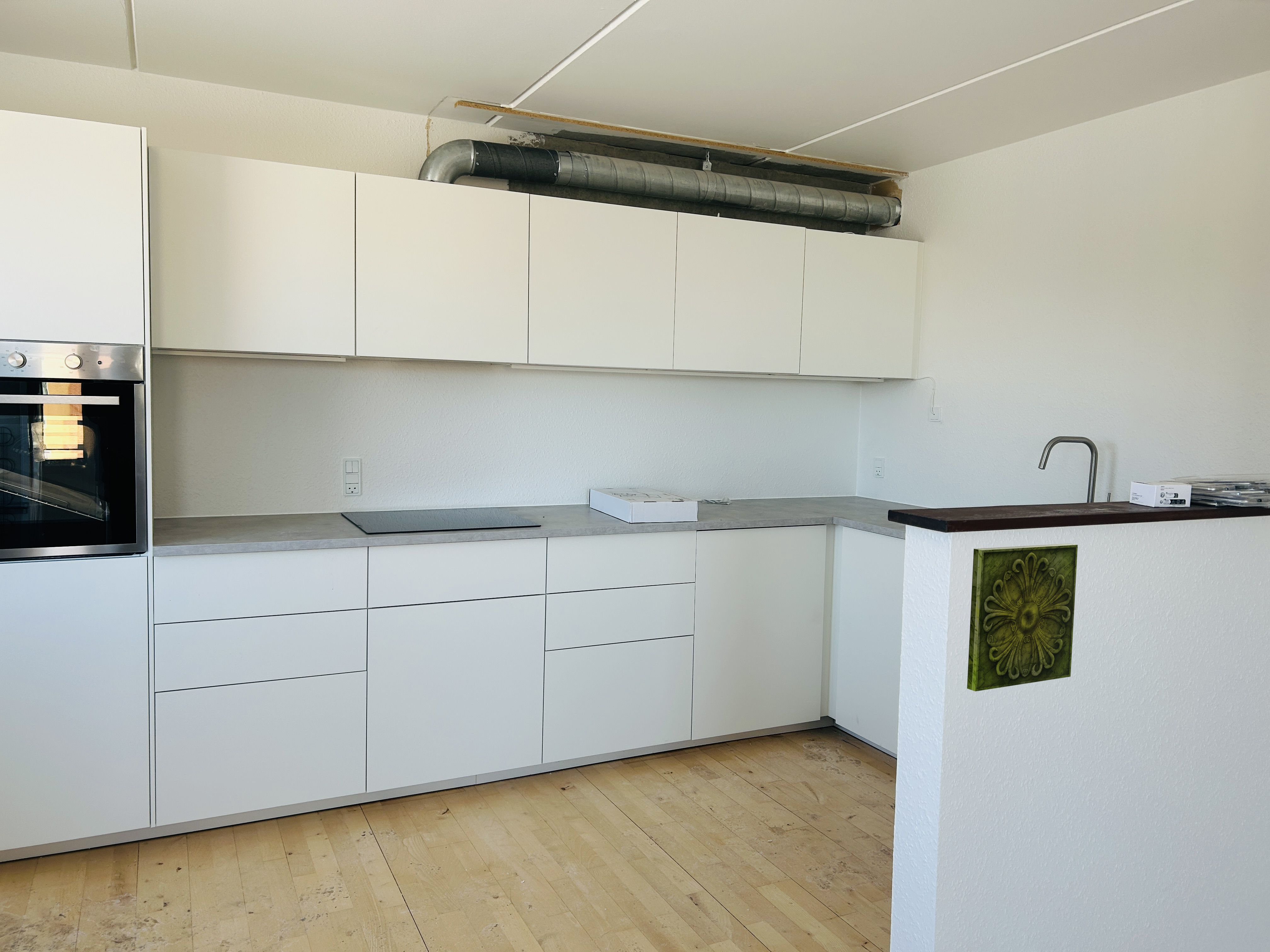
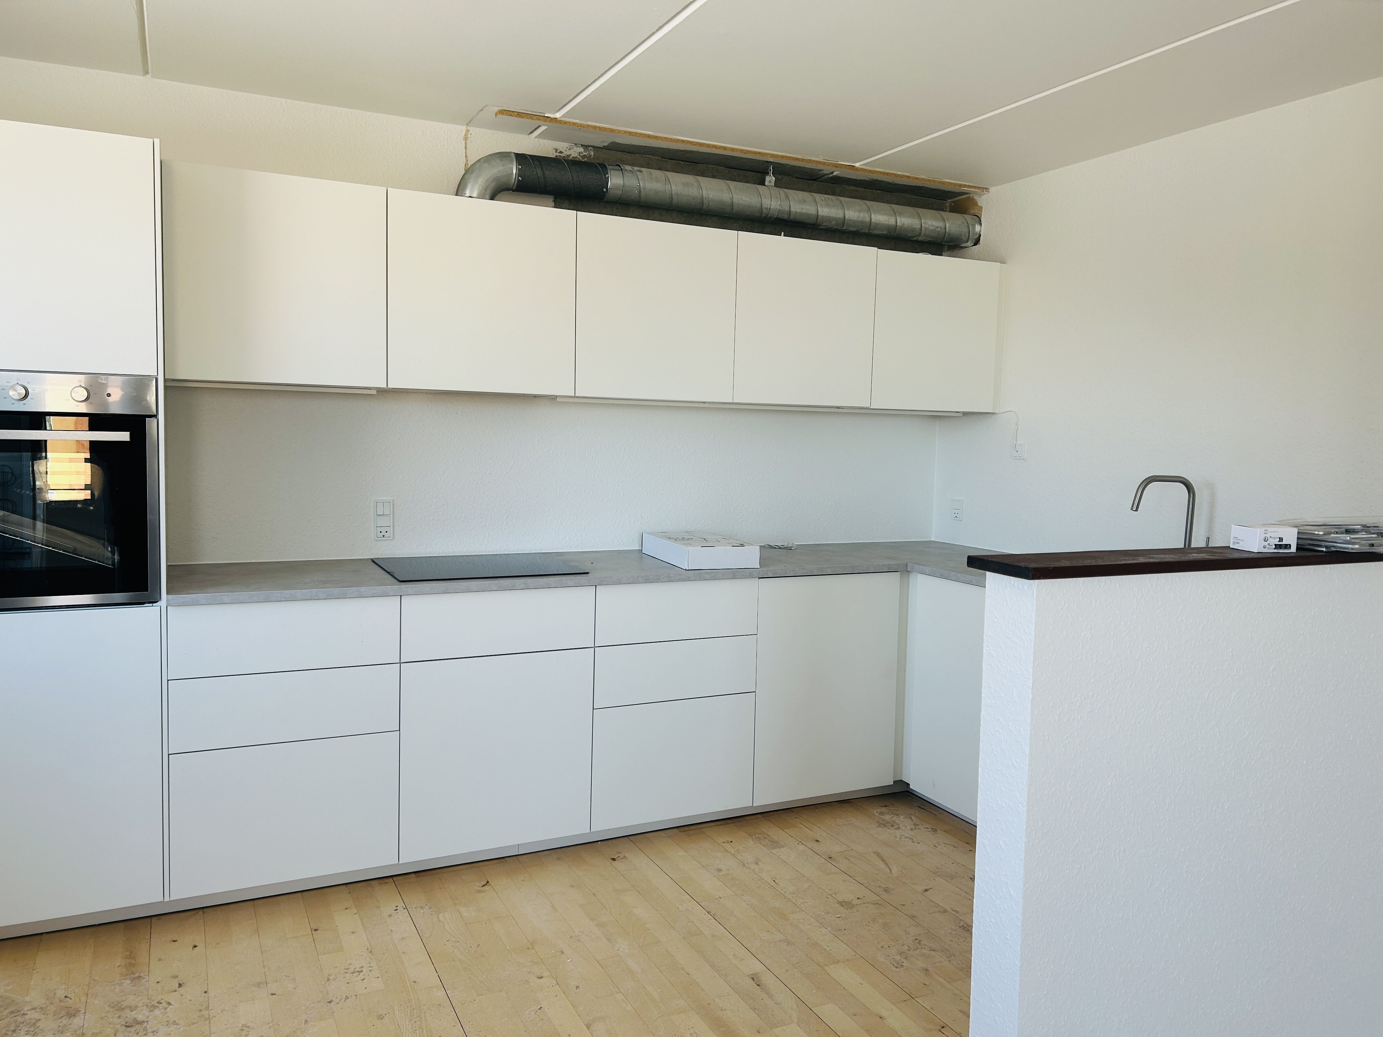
- decorative tile [967,543,1078,692]
